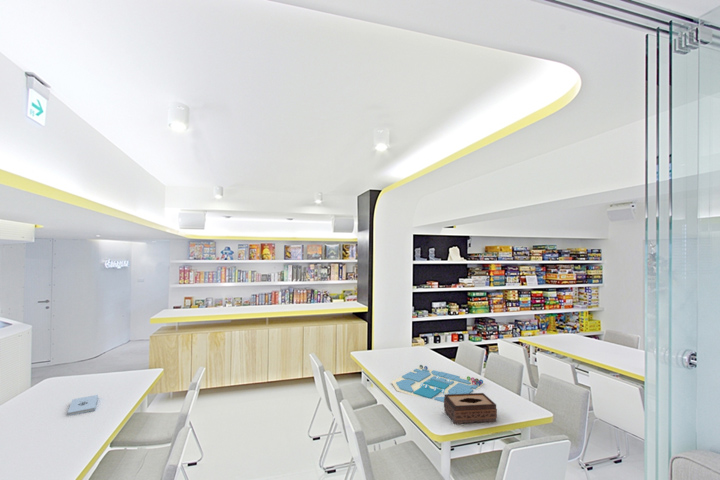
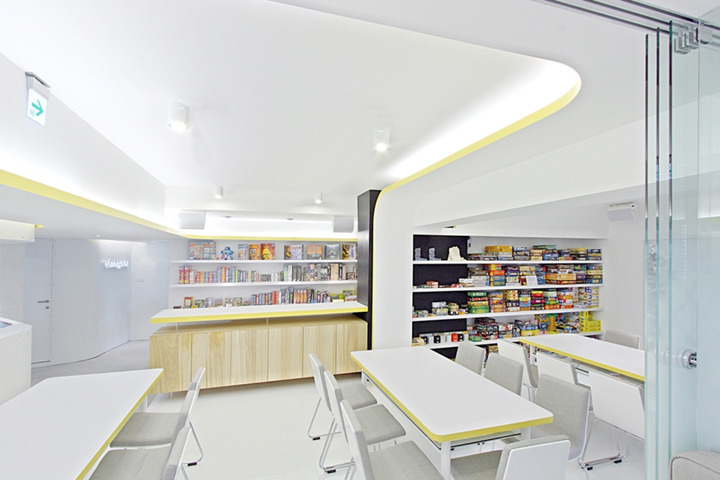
- tissue box [443,392,498,425]
- notepad [67,394,99,416]
- board game [390,364,485,403]
